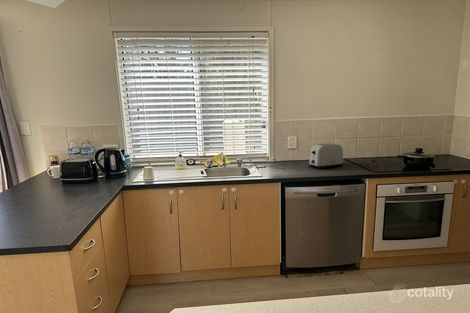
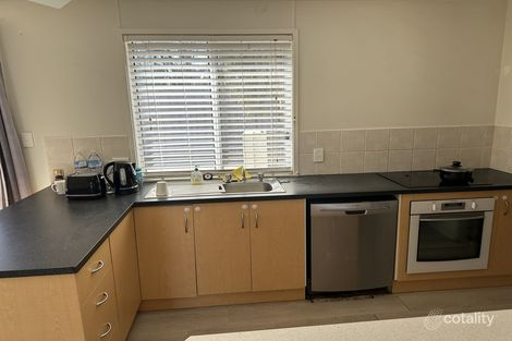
- toaster [308,142,345,170]
